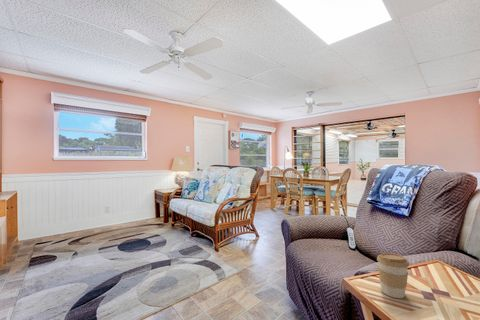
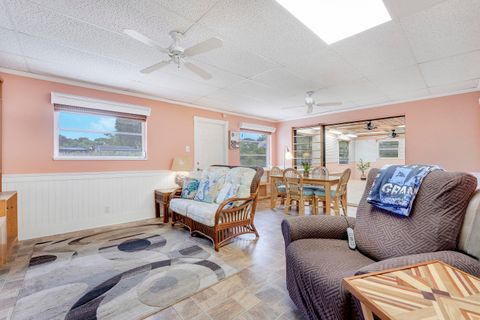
- coffee cup [376,252,410,299]
